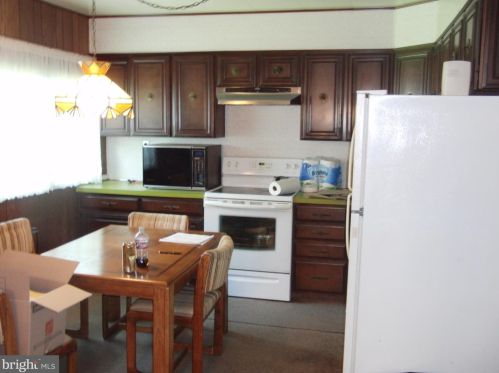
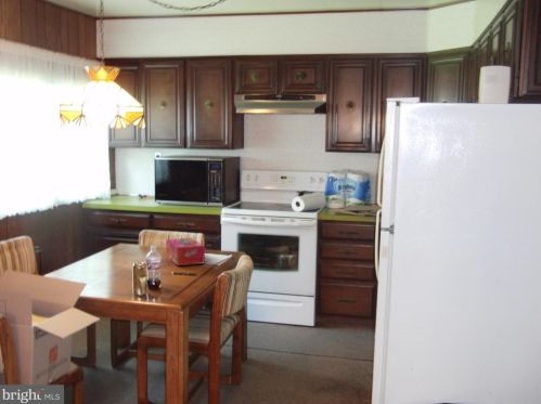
+ tissue box [165,237,206,266]
